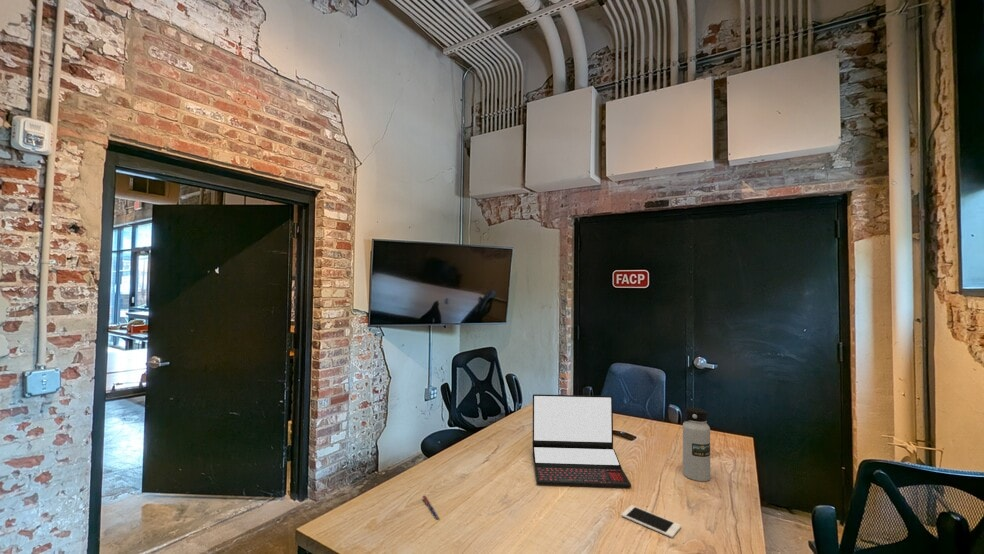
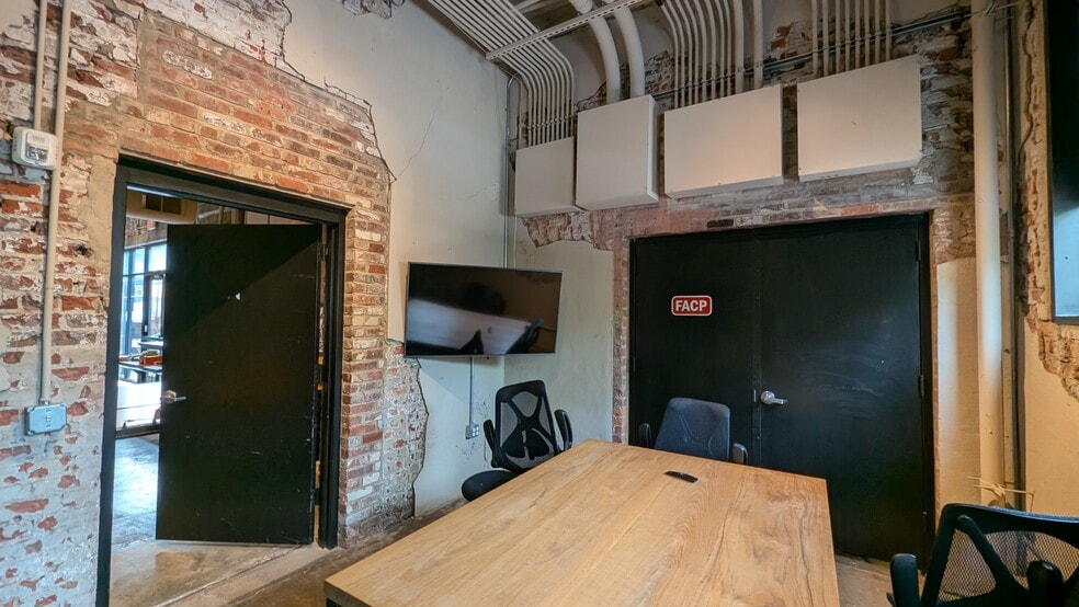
- laptop [532,393,632,488]
- water bottle [682,406,711,482]
- pen [421,494,441,520]
- cell phone [620,504,682,539]
